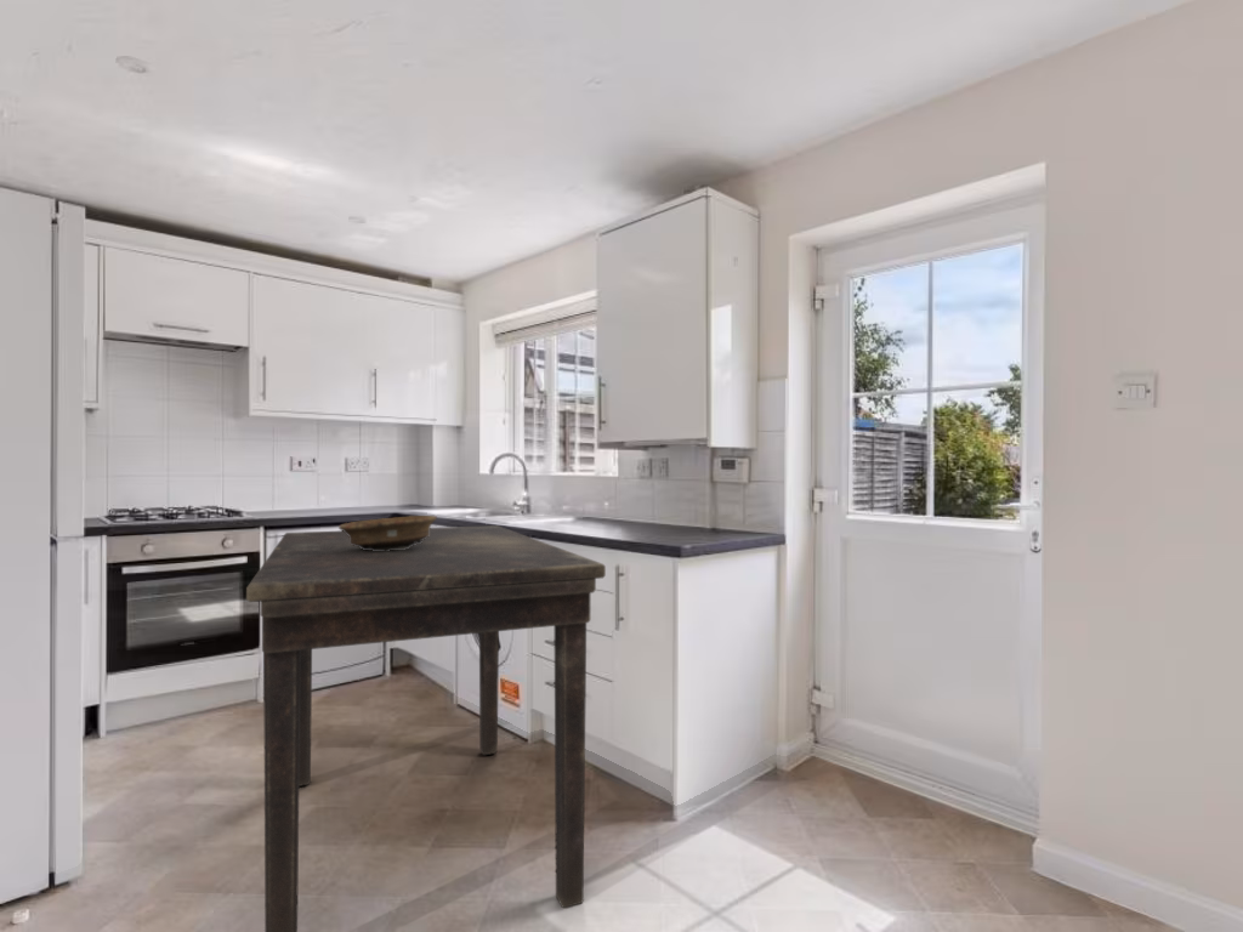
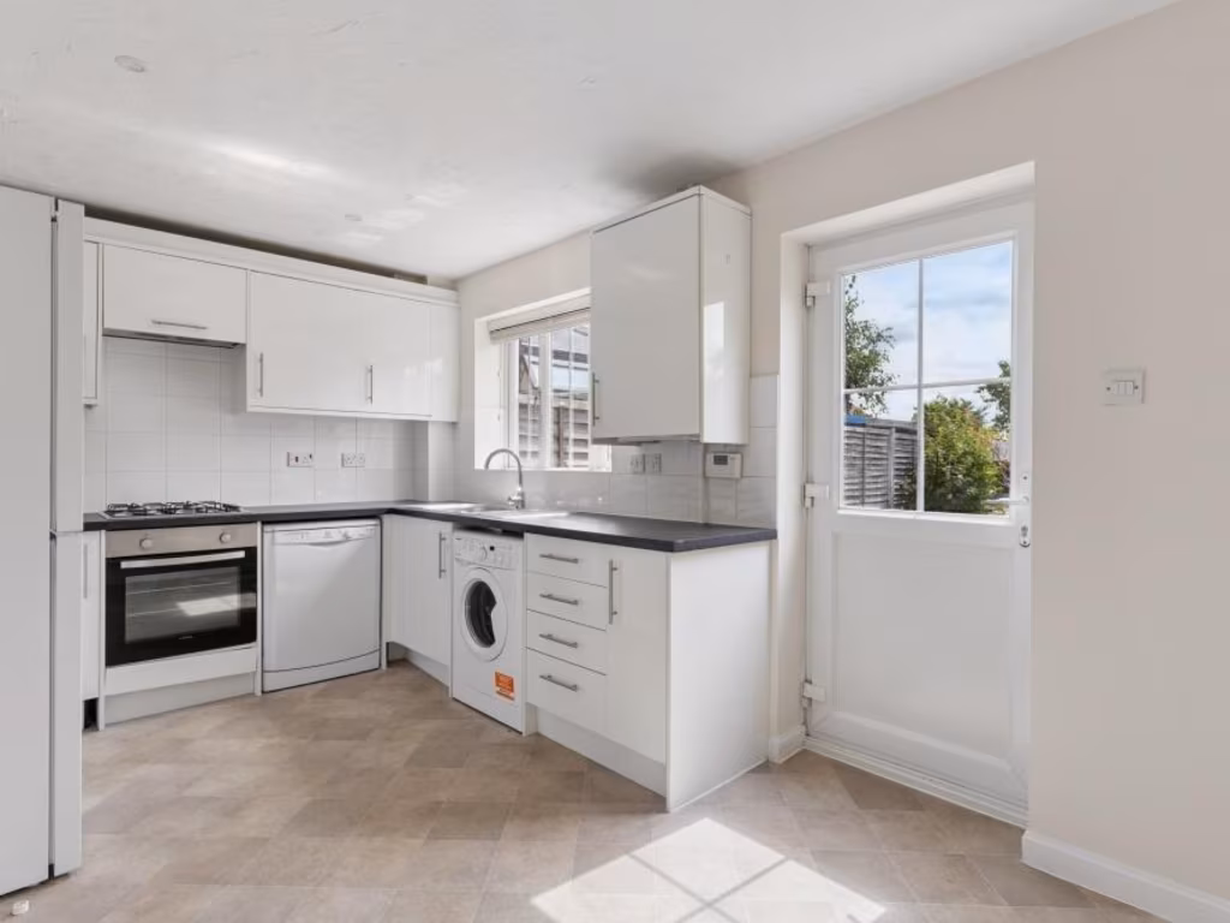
- decorative bowl [337,515,438,551]
- dining table [245,524,607,932]
